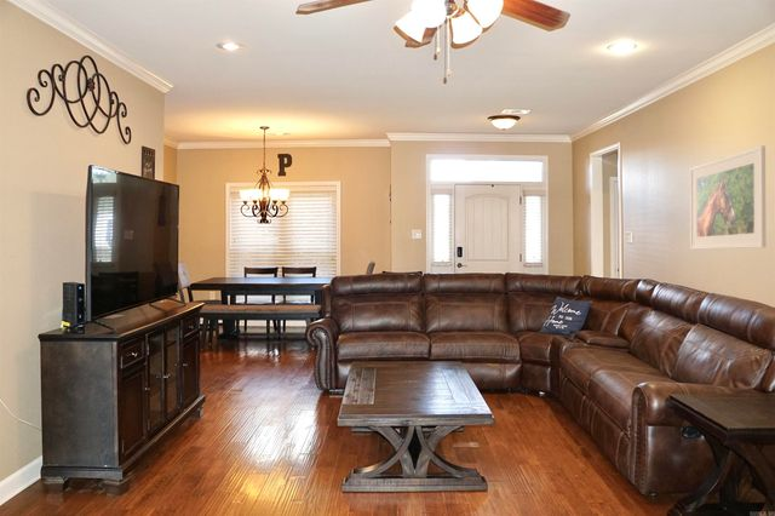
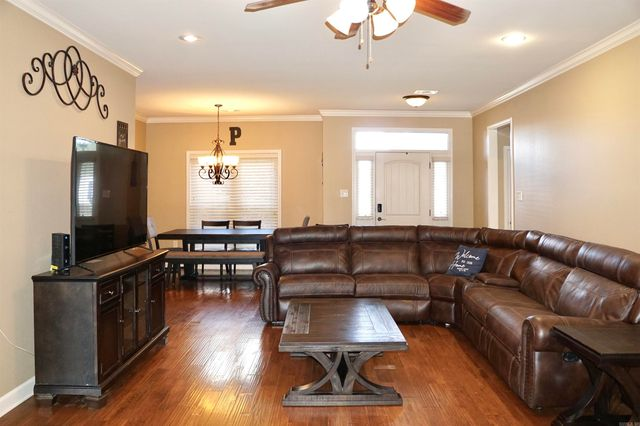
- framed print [689,144,767,251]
